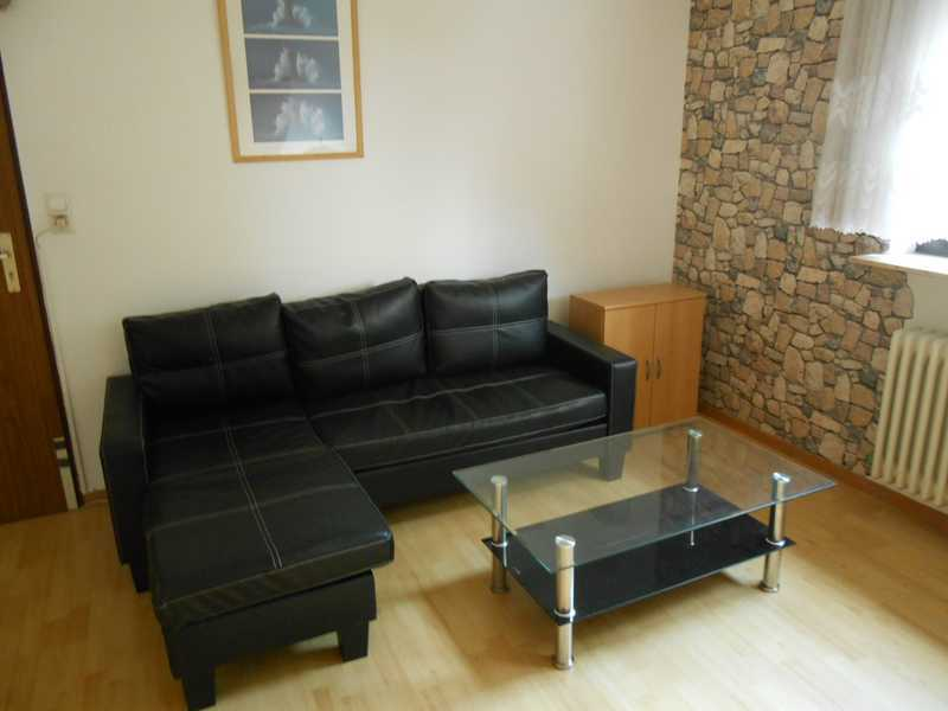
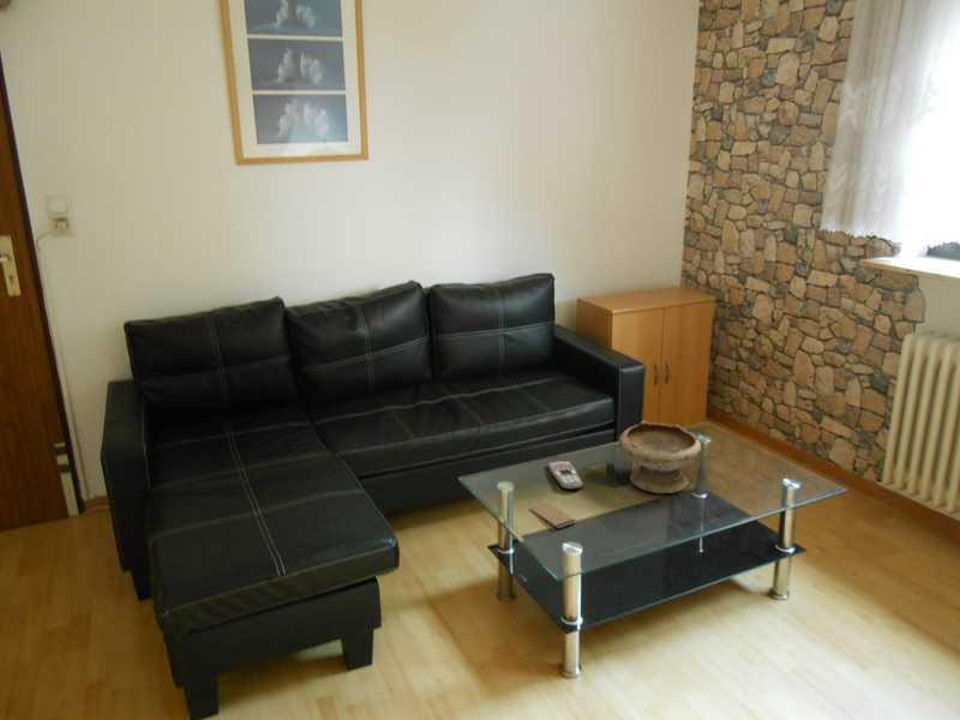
+ remote control [546,460,584,491]
+ bowl [618,420,702,494]
+ smartphone [529,502,577,529]
